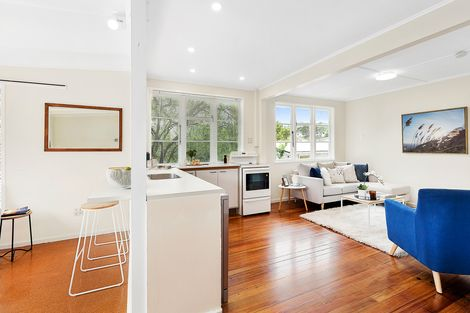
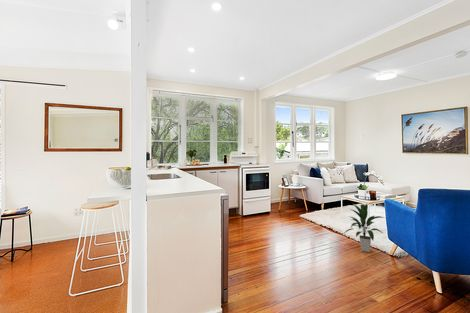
+ indoor plant [344,203,385,253]
